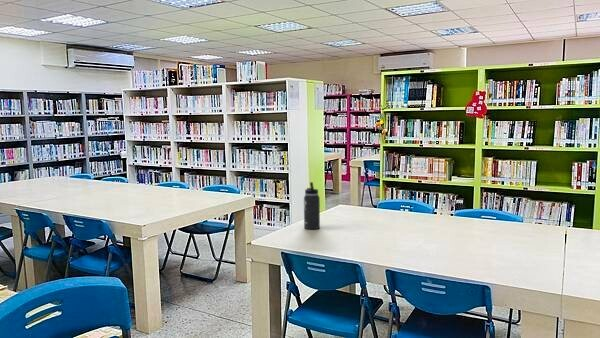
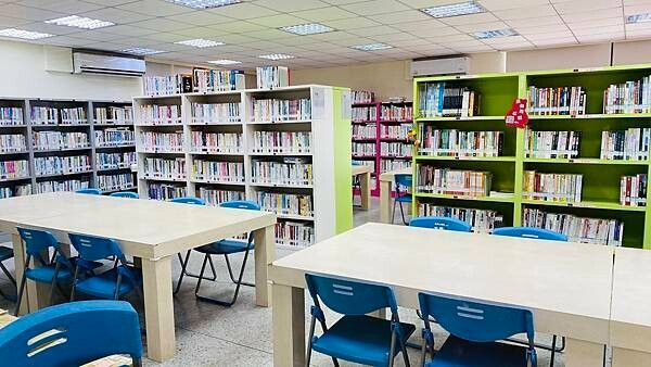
- thermos bottle [303,181,321,230]
